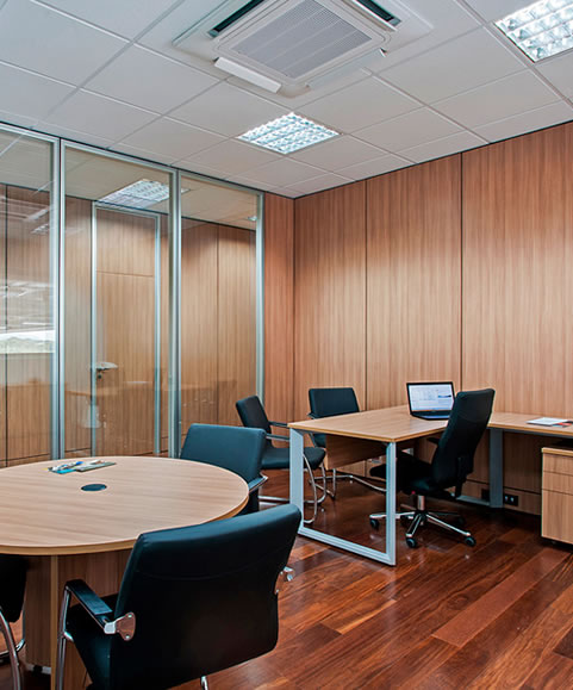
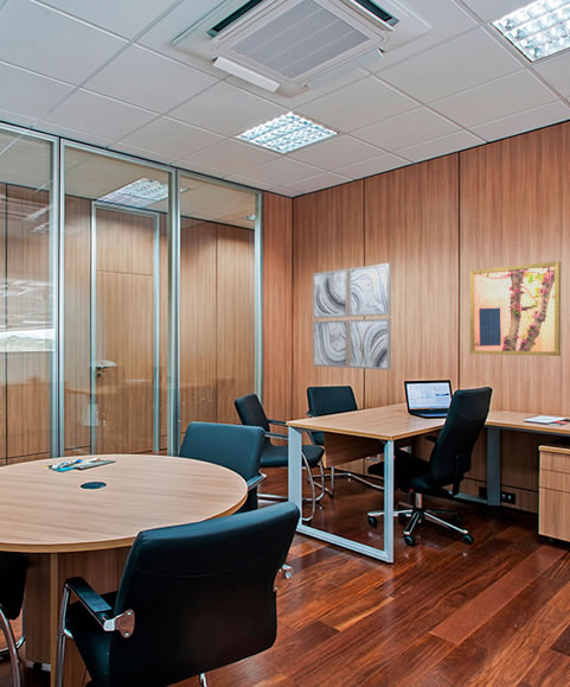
+ wall art [469,260,562,357]
+ wall art [312,262,392,371]
